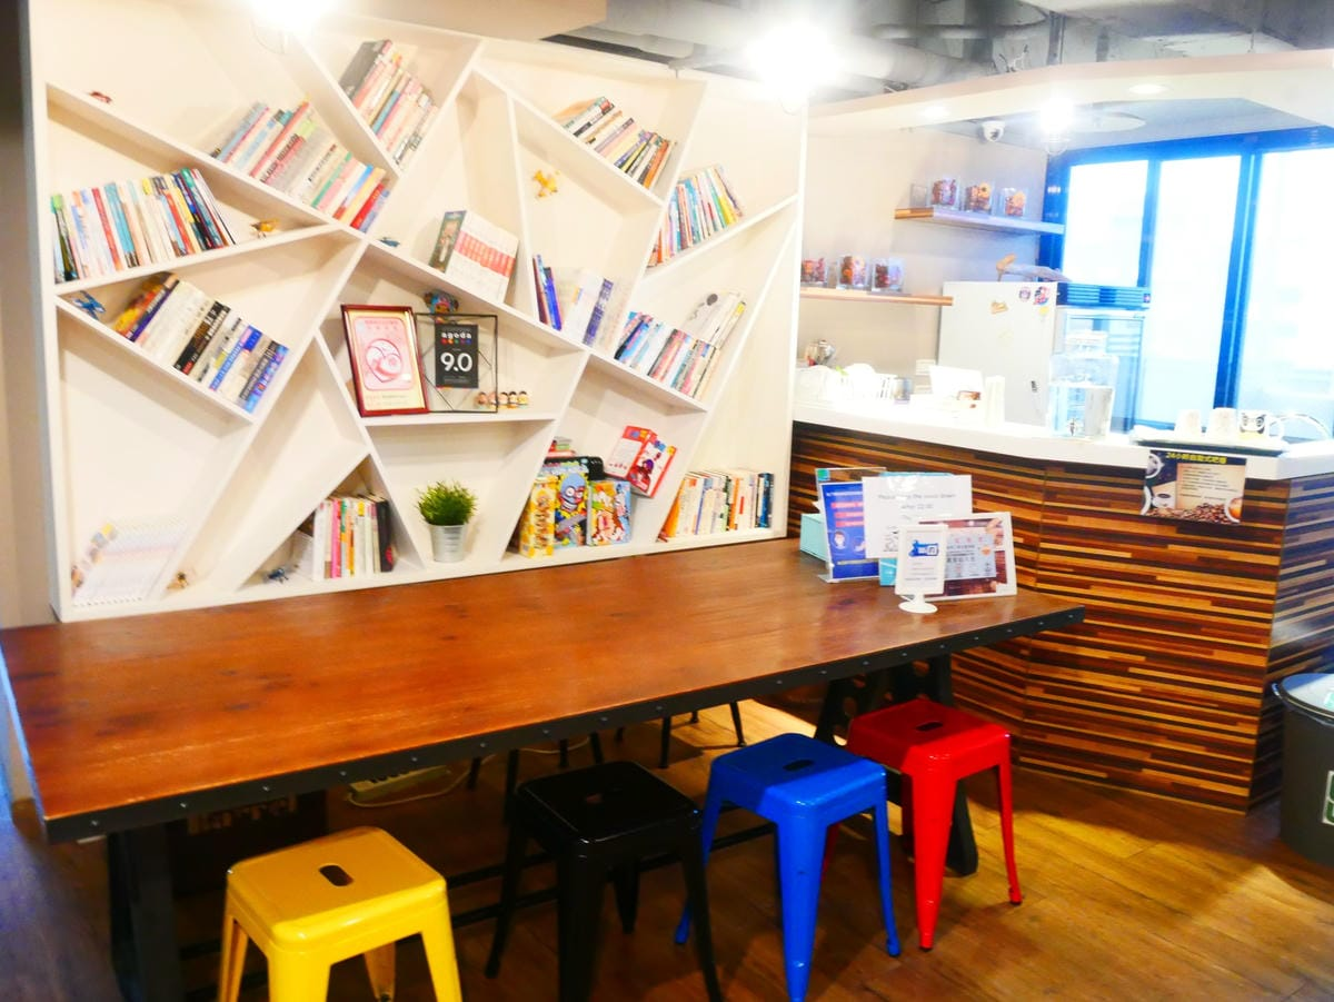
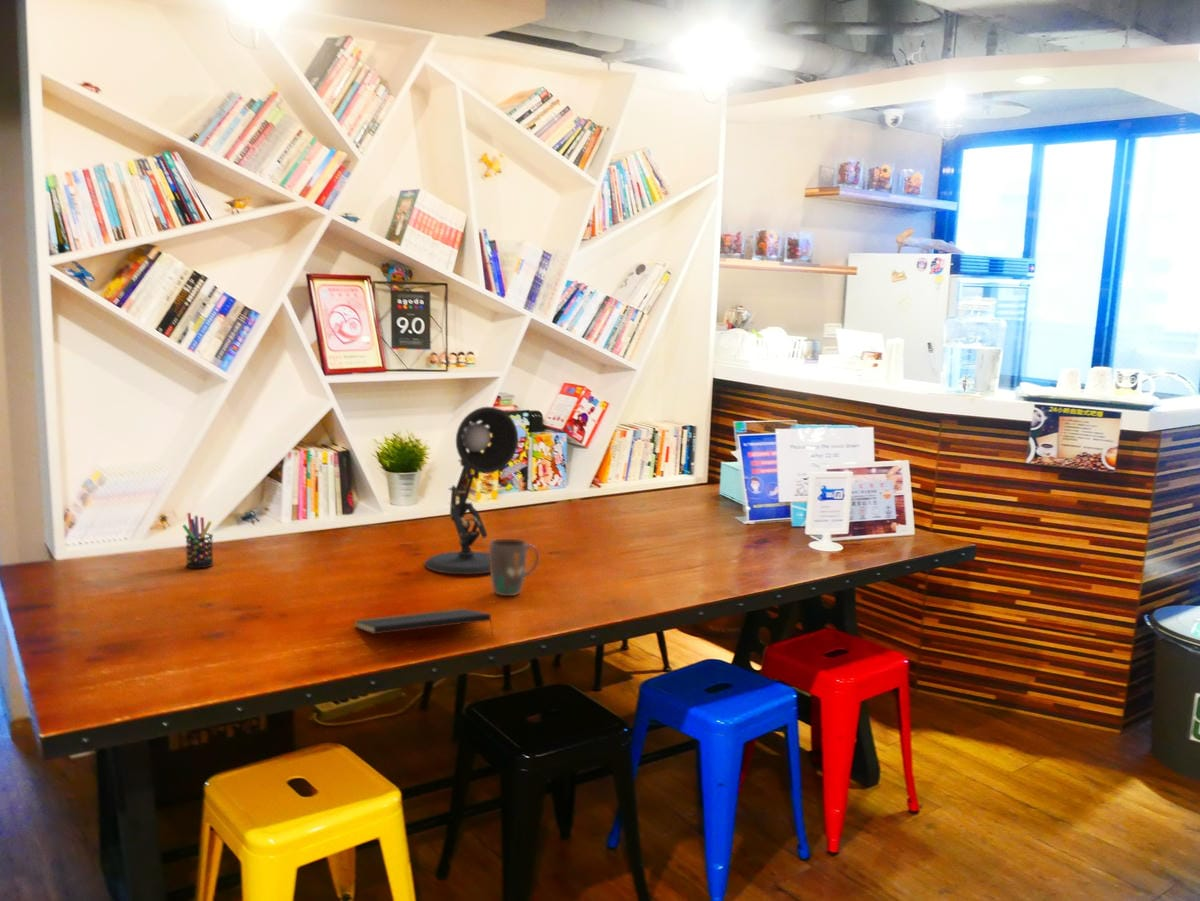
+ pen holder [181,512,214,569]
+ mug [488,538,540,597]
+ desk lamp [423,406,519,575]
+ notepad [353,608,494,636]
